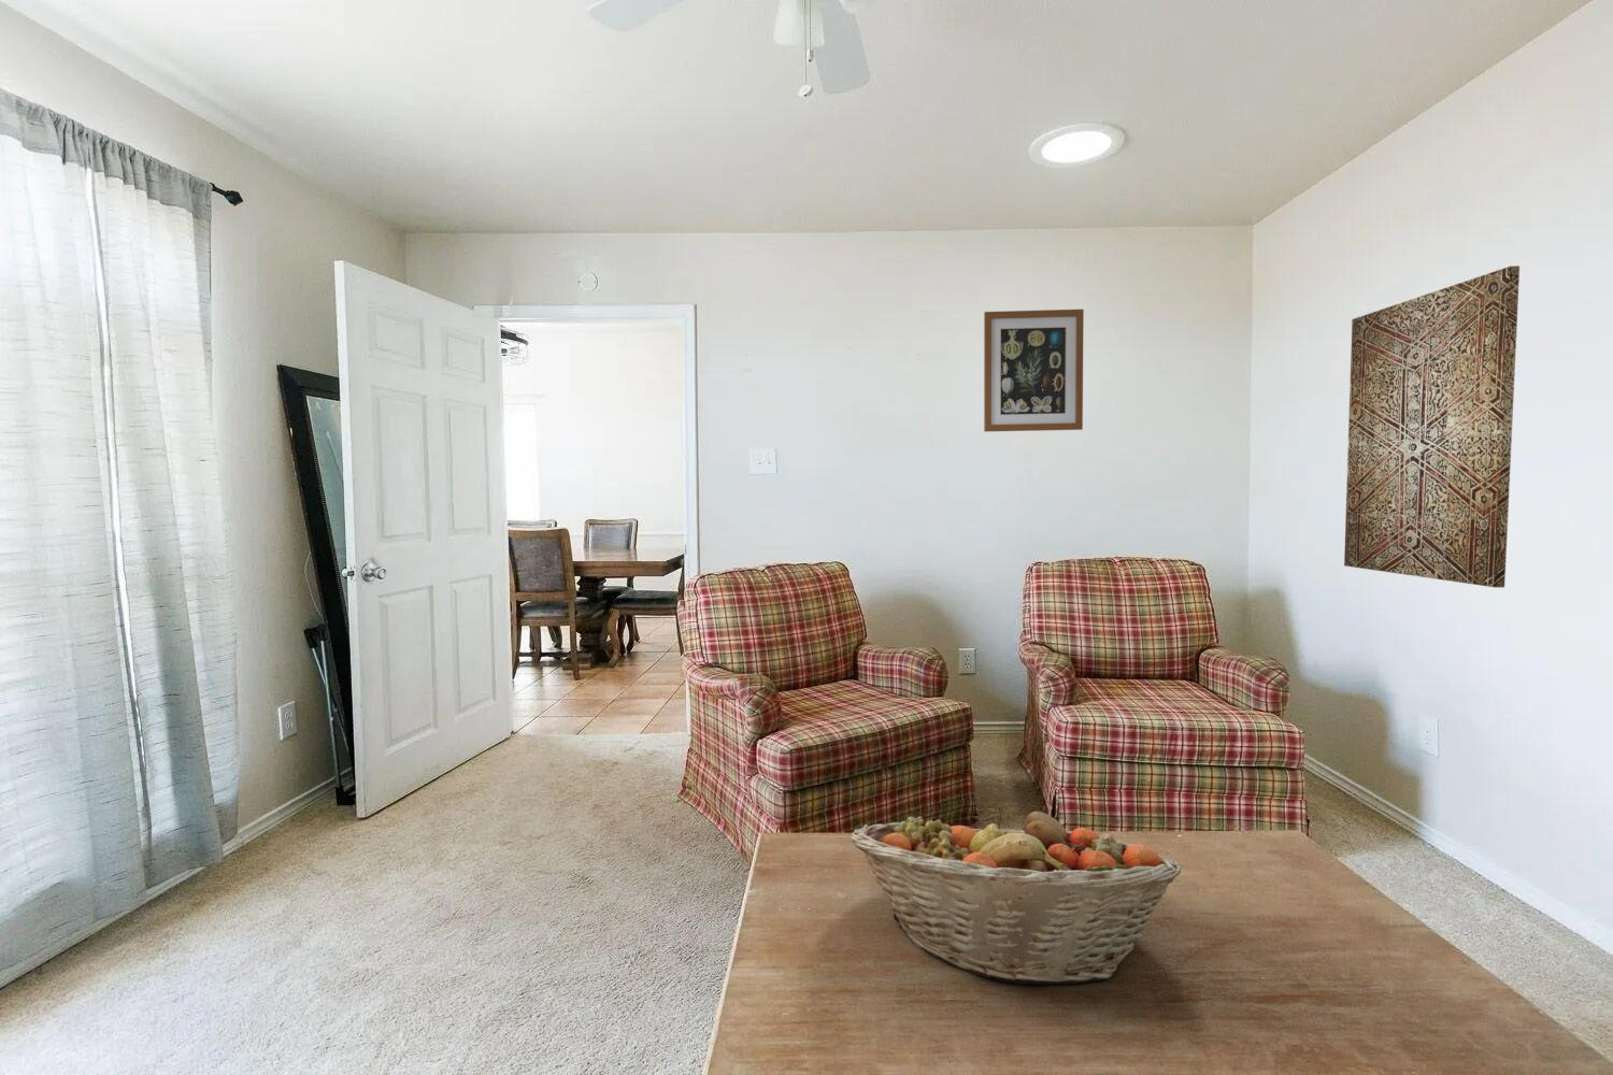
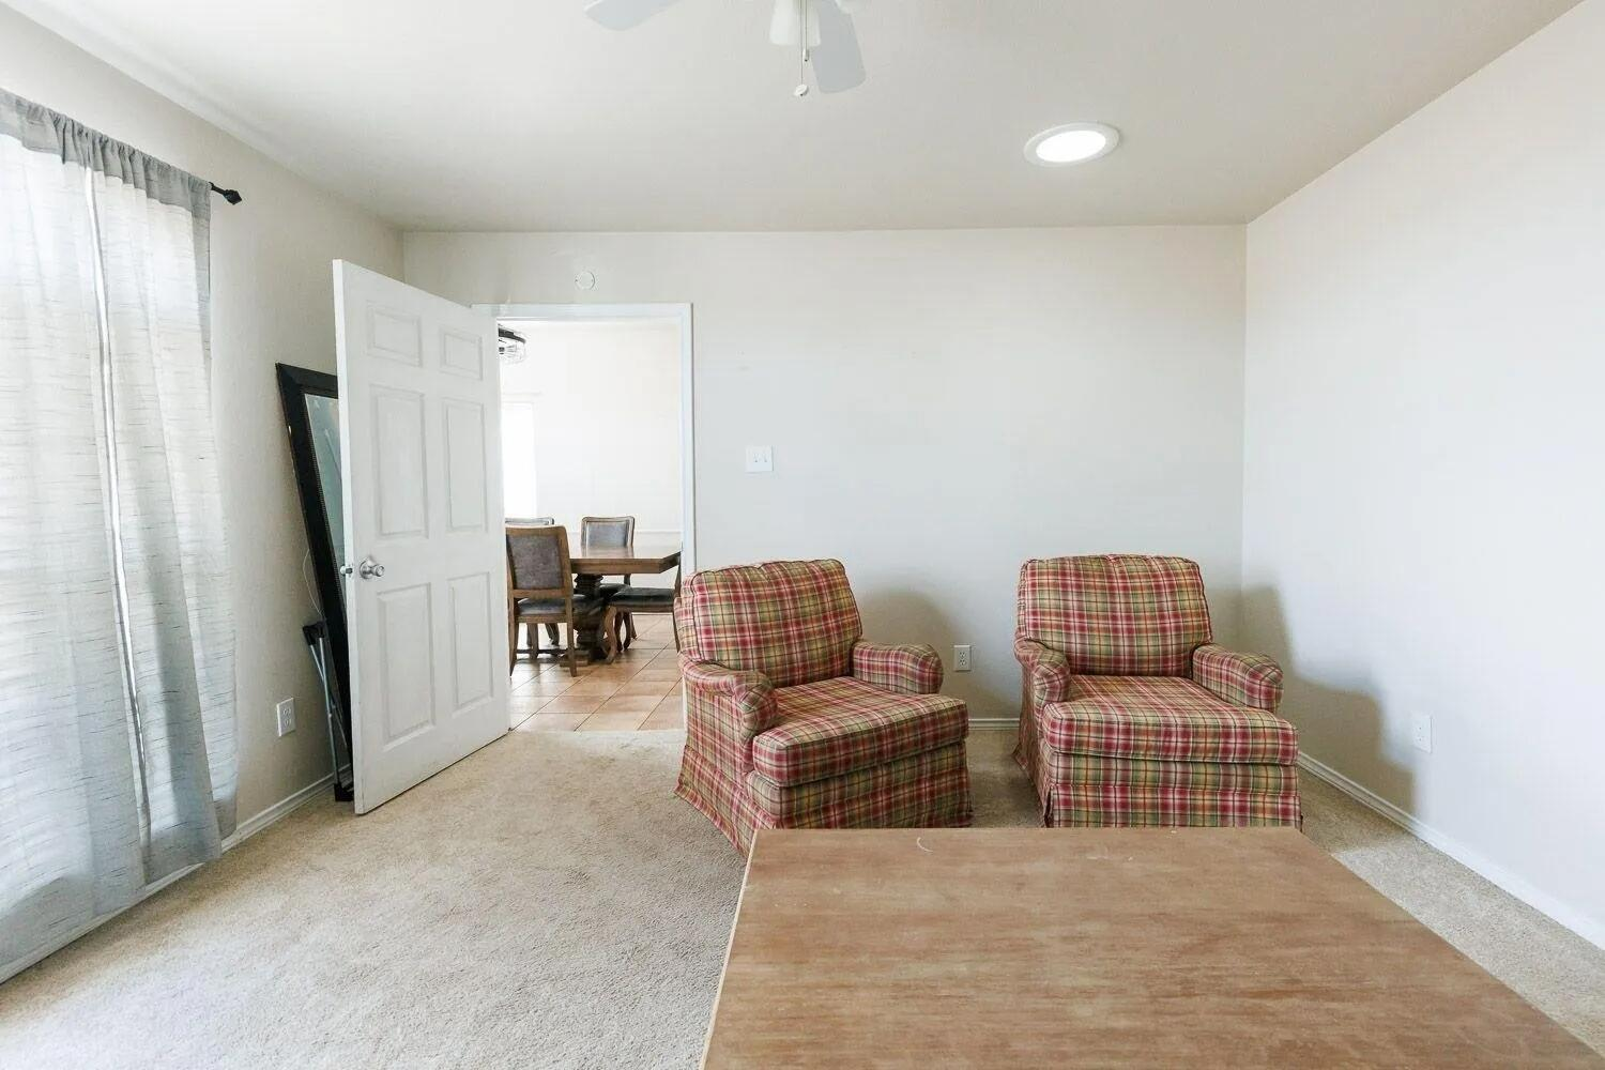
- fruit basket [850,805,1182,986]
- wall art [1343,264,1521,589]
- wall art [983,308,1085,433]
